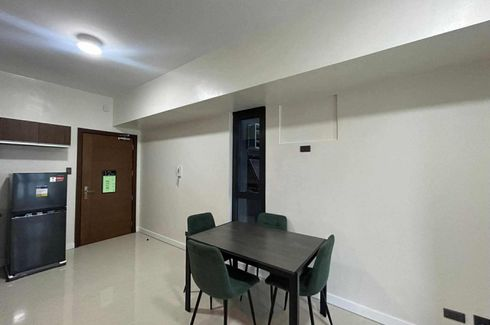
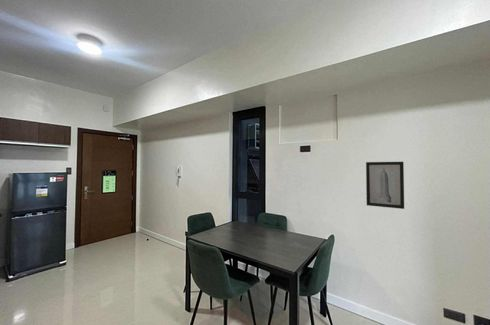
+ wall art [365,161,405,210]
